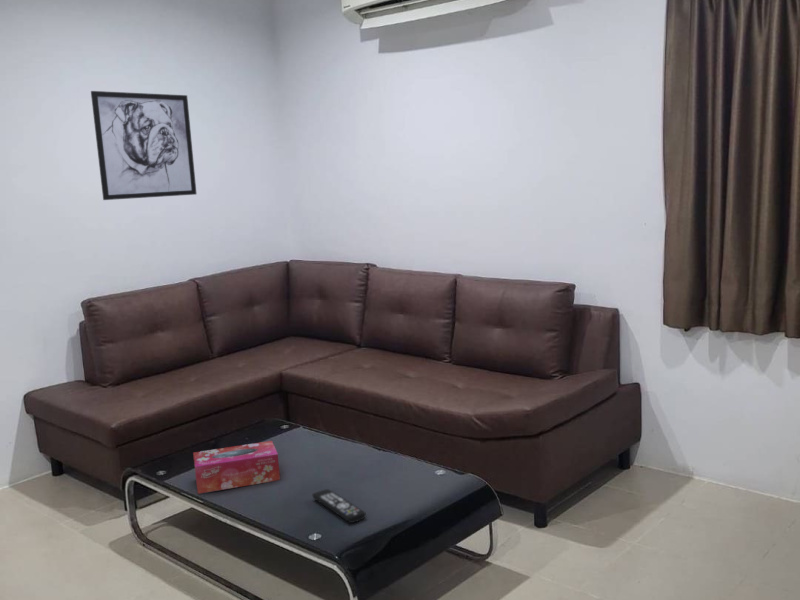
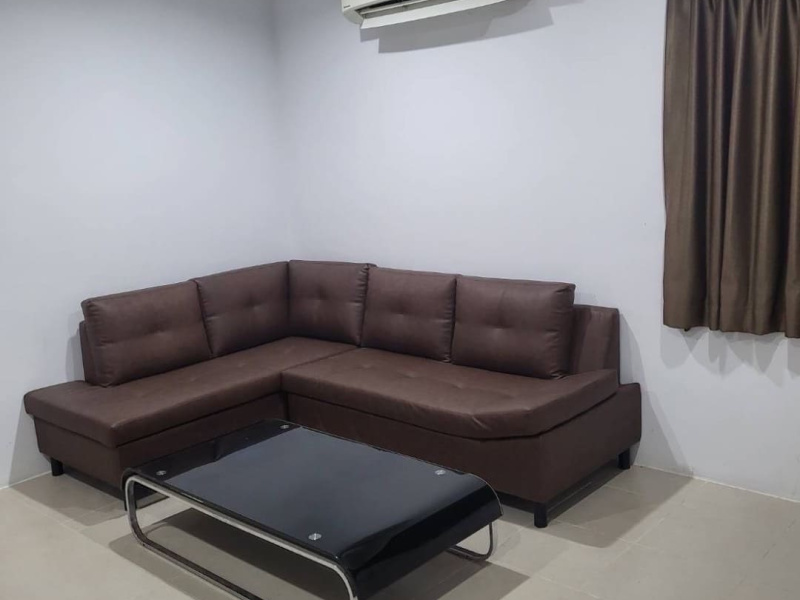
- remote control [311,488,367,524]
- tissue box [192,440,281,495]
- wall art [90,90,198,201]
